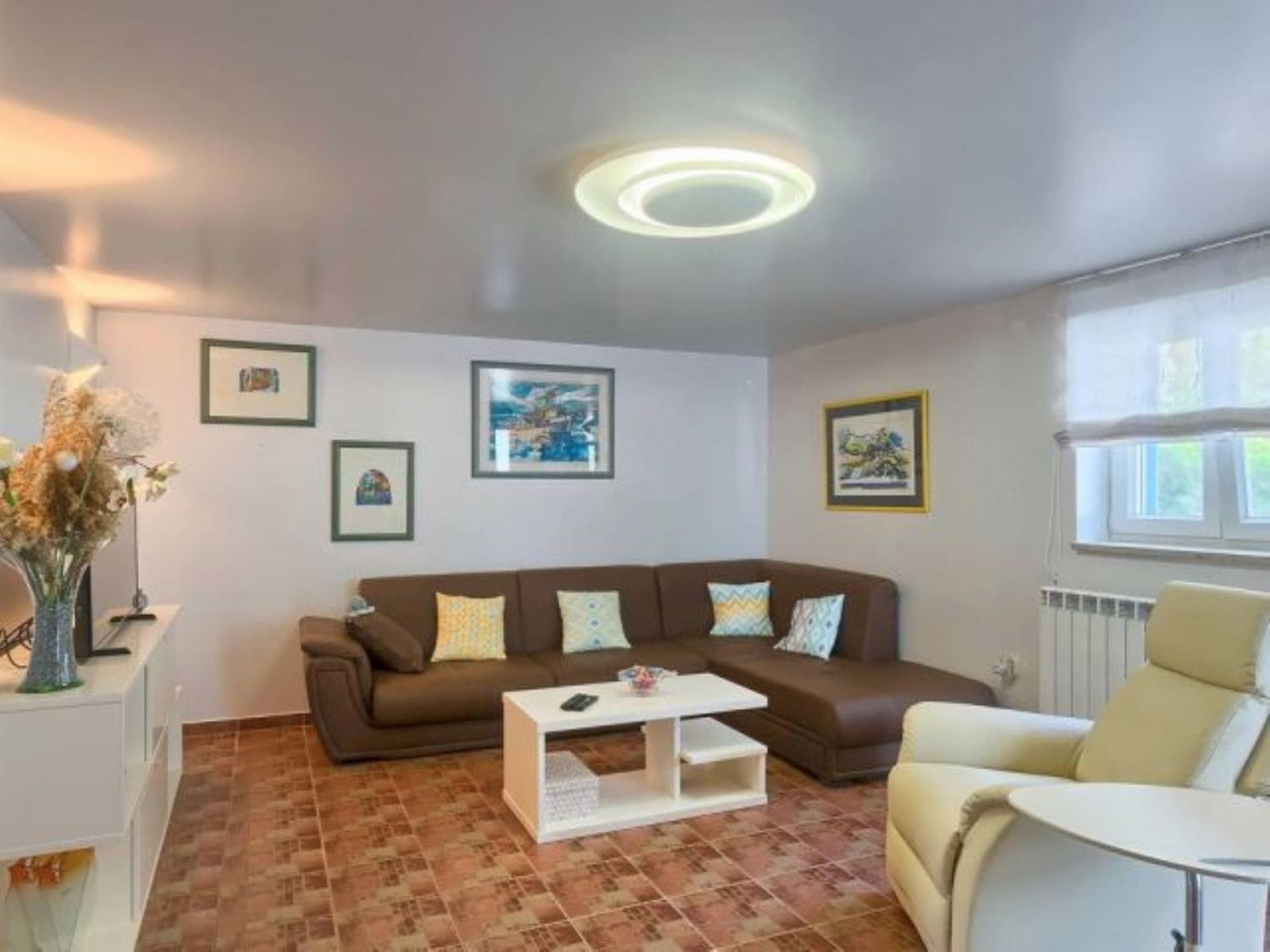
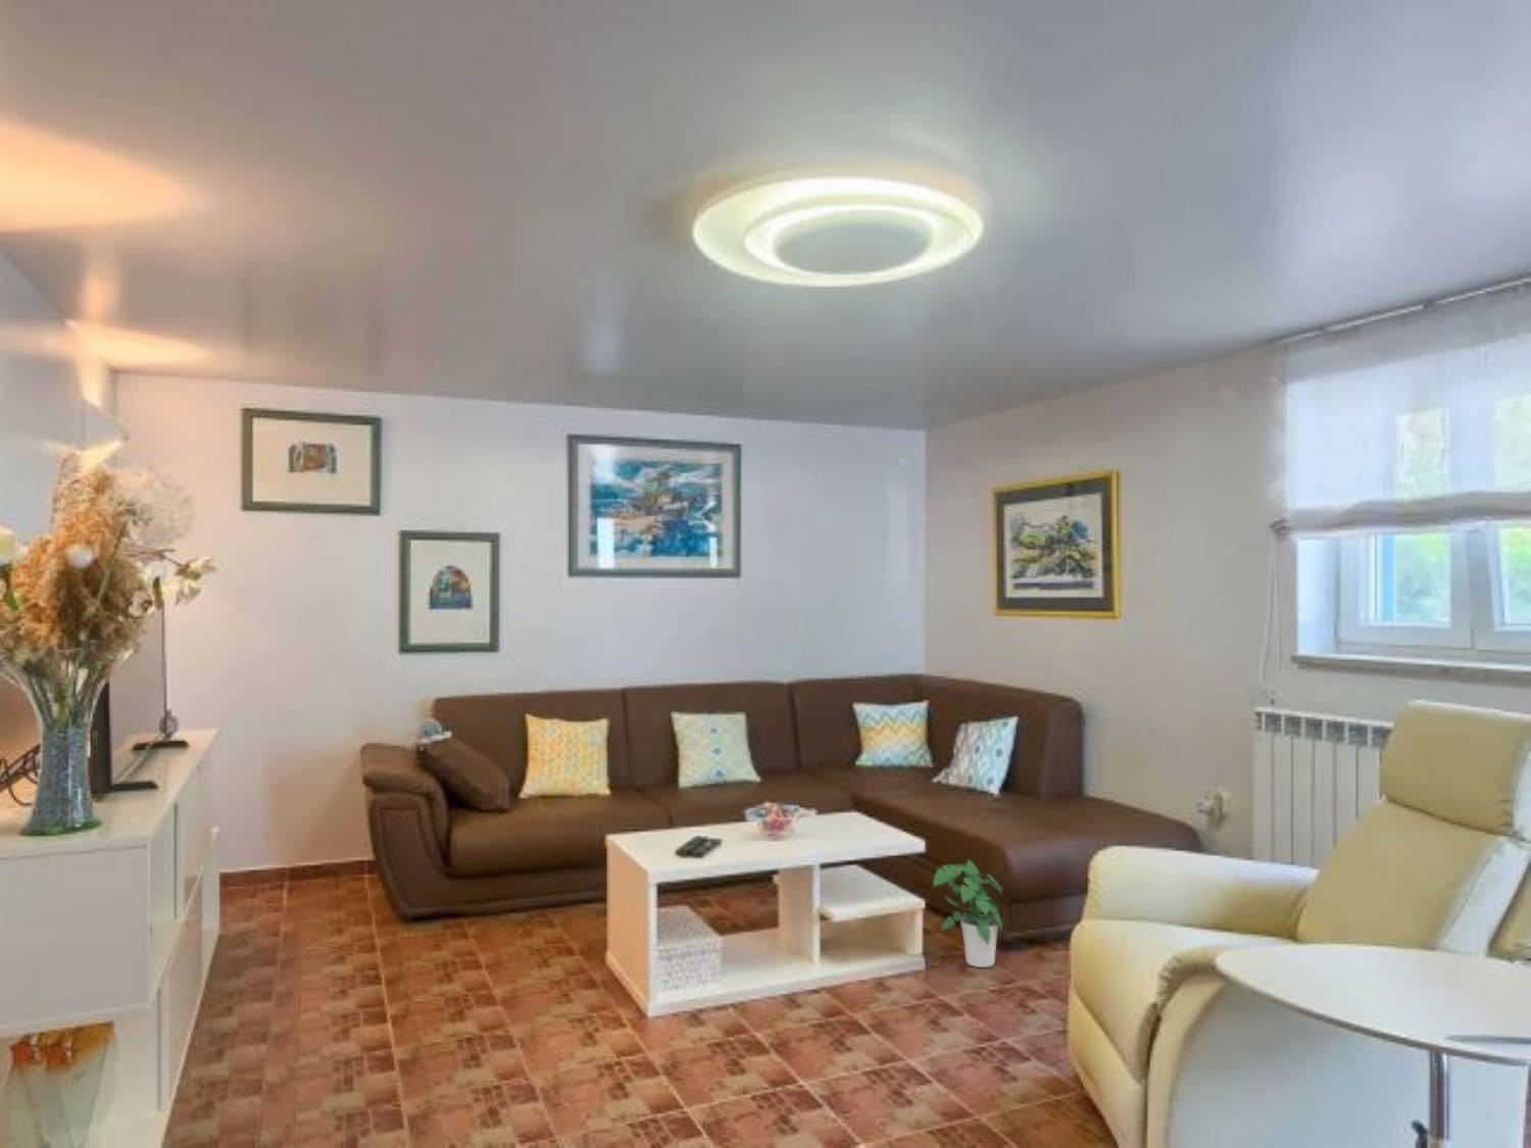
+ potted plant [932,859,1003,968]
